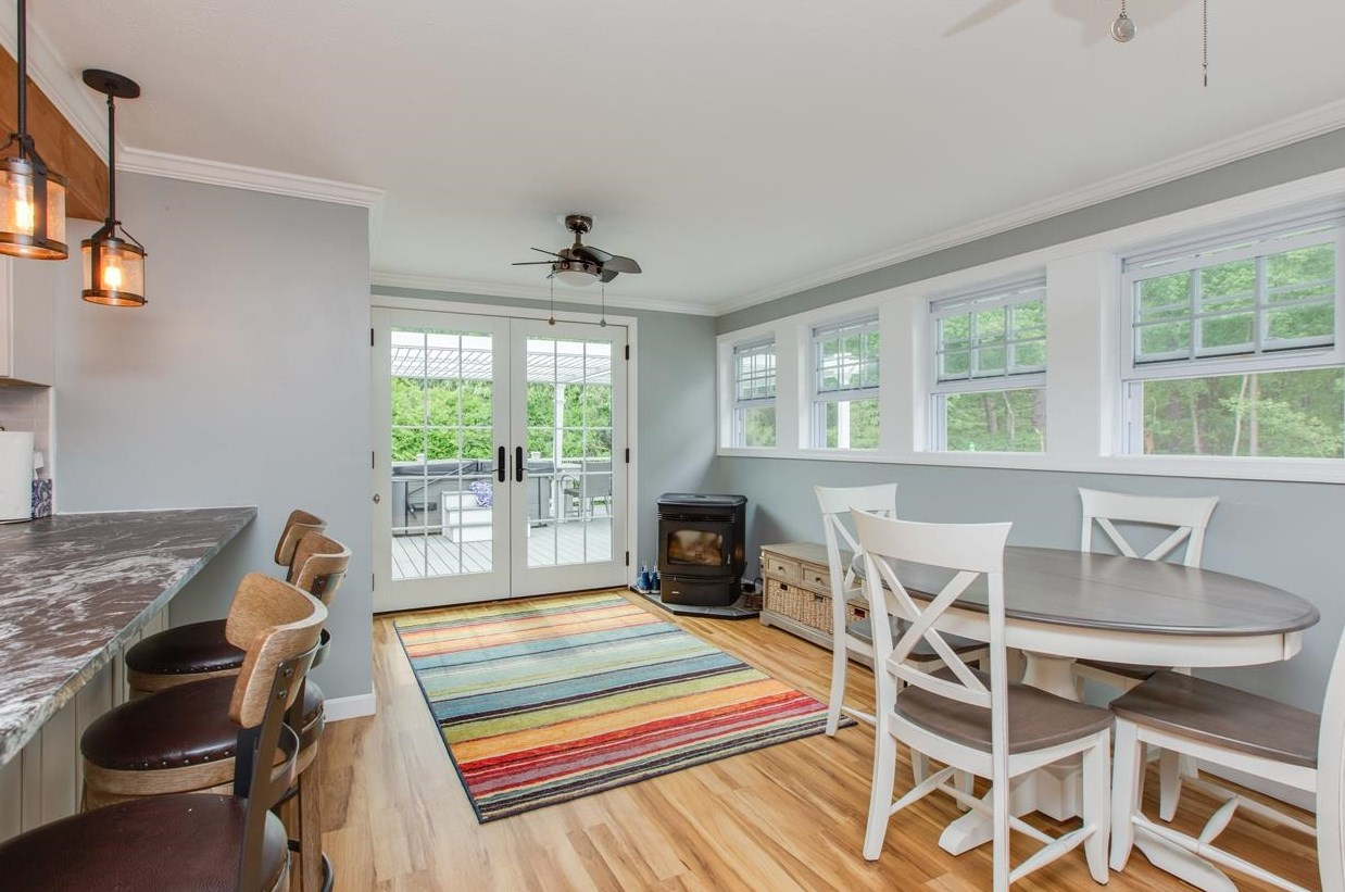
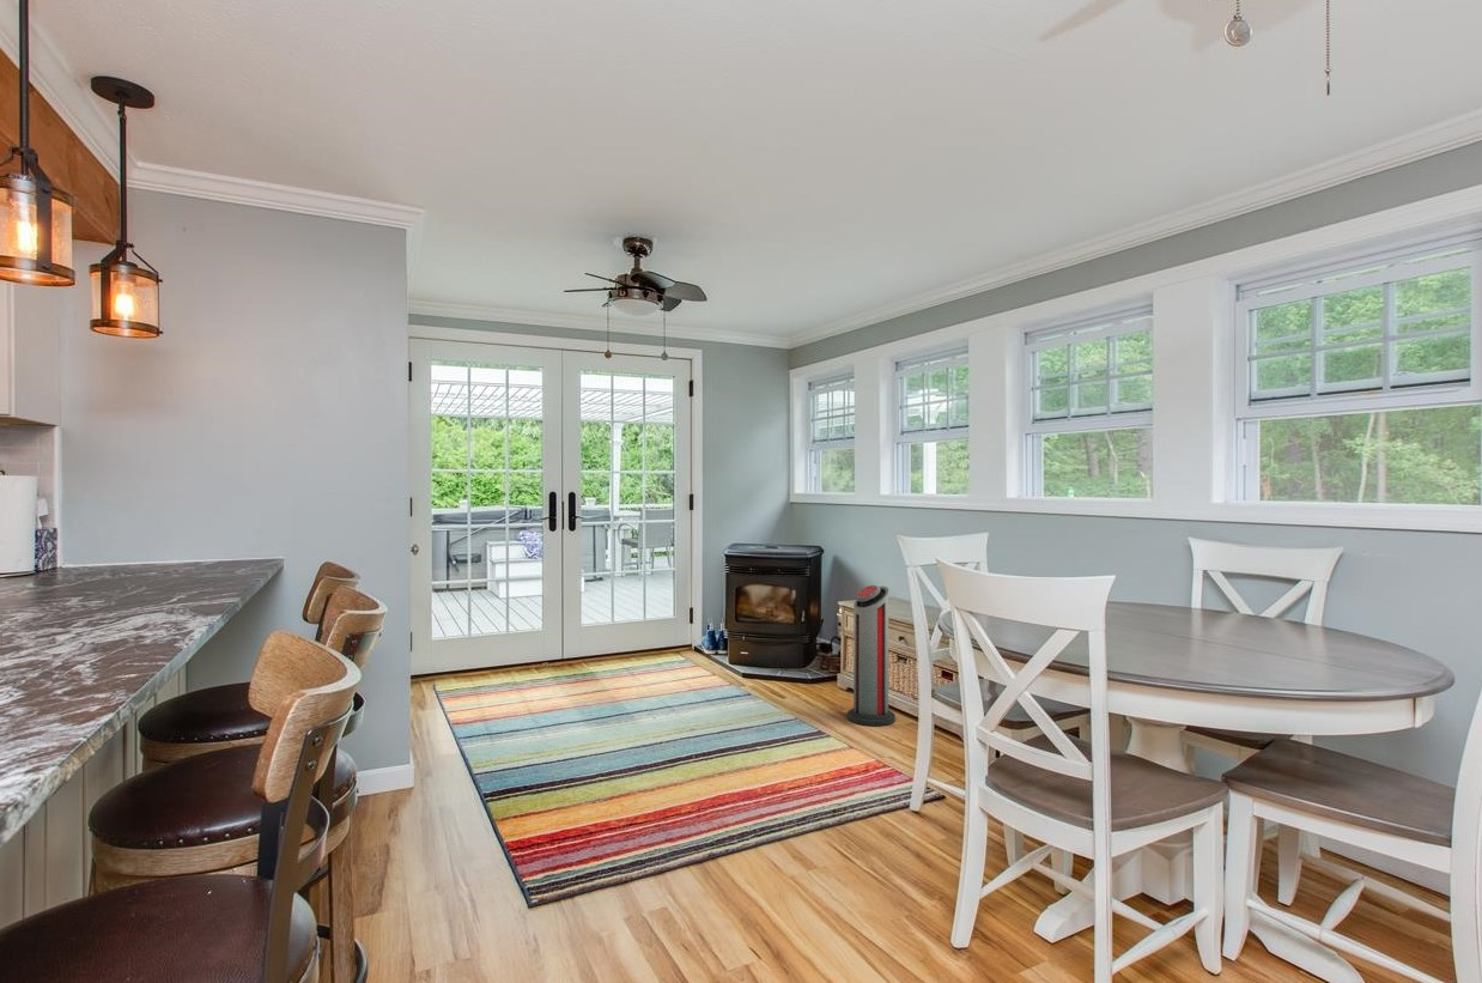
+ air purifier [846,584,897,727]
